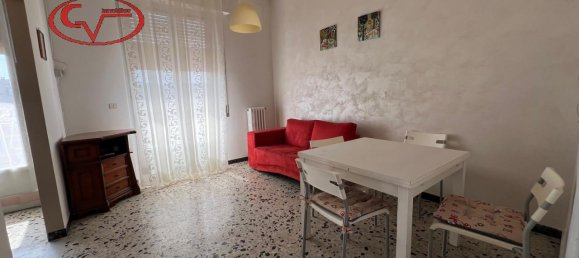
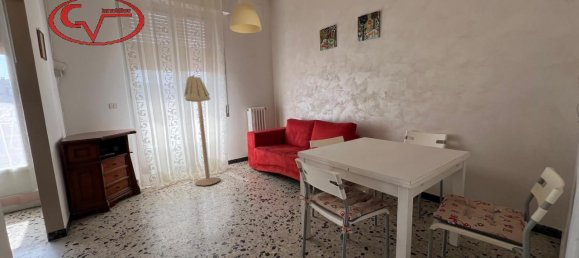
+ floor lamp [183,74,221,187]
